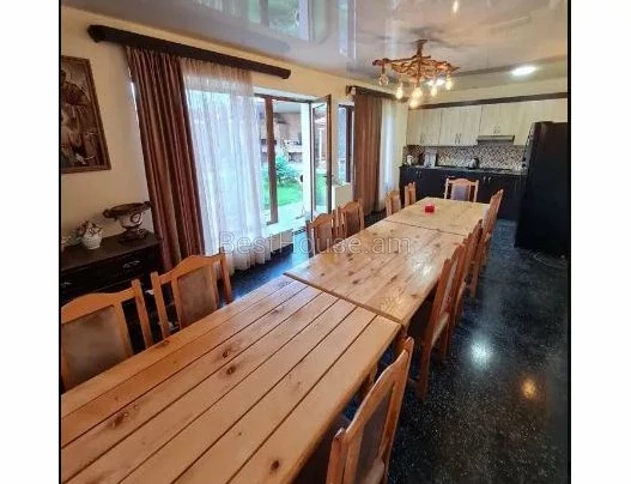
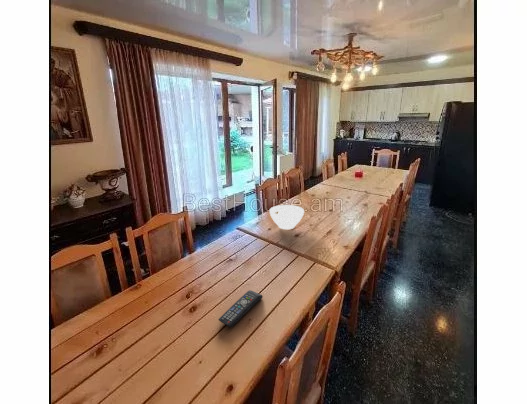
+ decorative bowl [268,204,305,230]
+ remote control [218,289,264,328]
